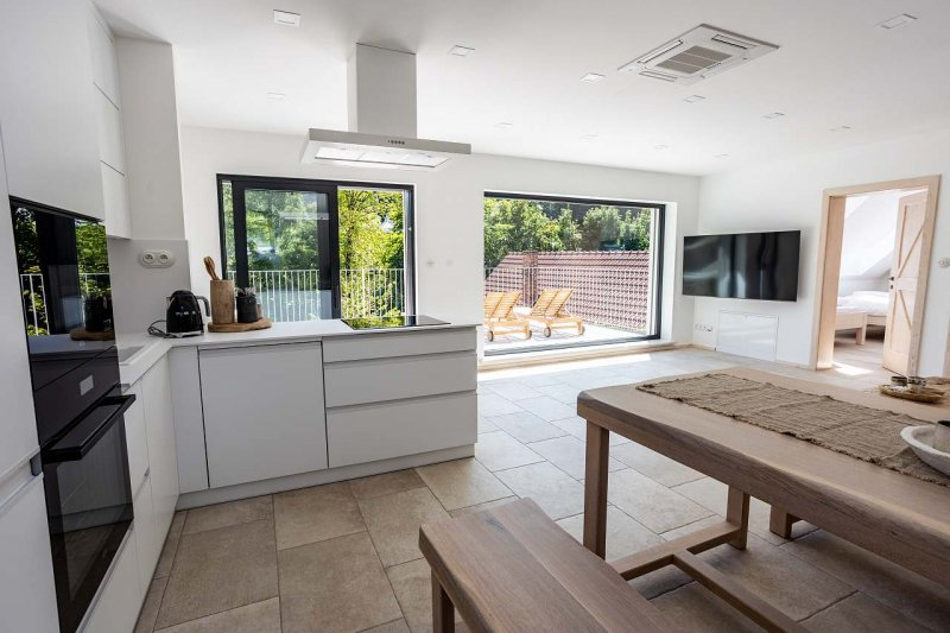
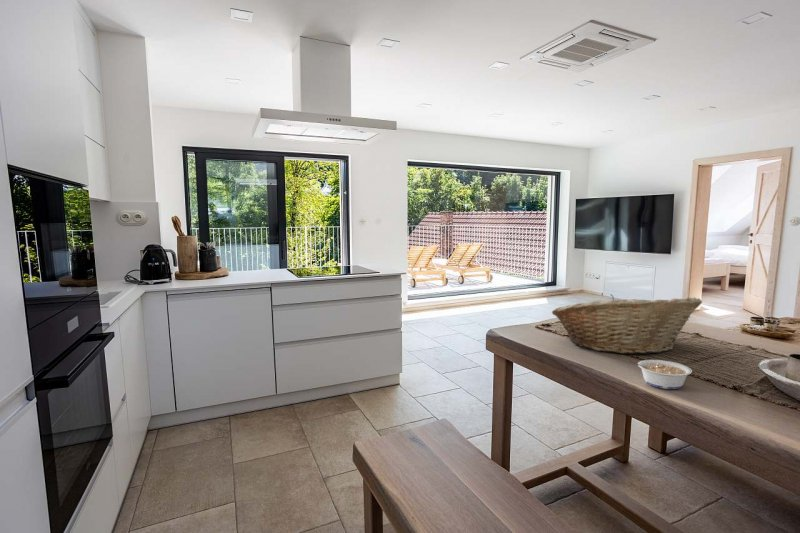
+ fruit basket [551,294,703,355]
+ legume [627,359,693,390]
